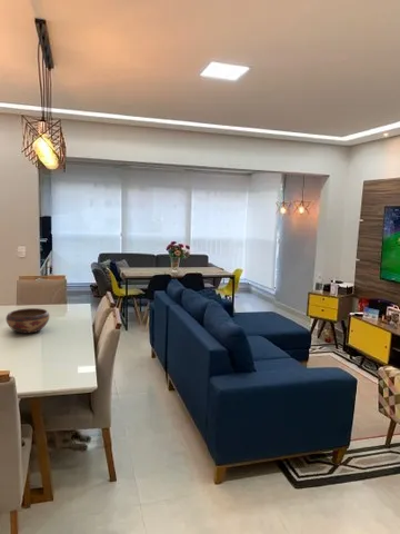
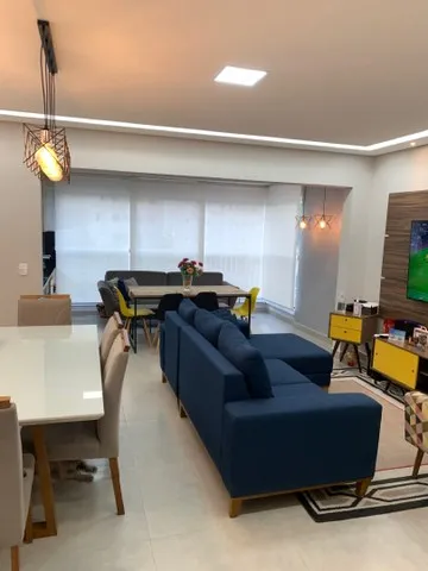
- decorative bowl [4,307,50,335]
